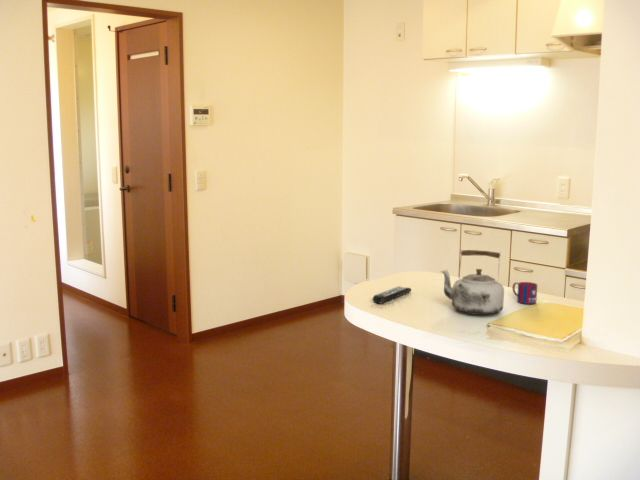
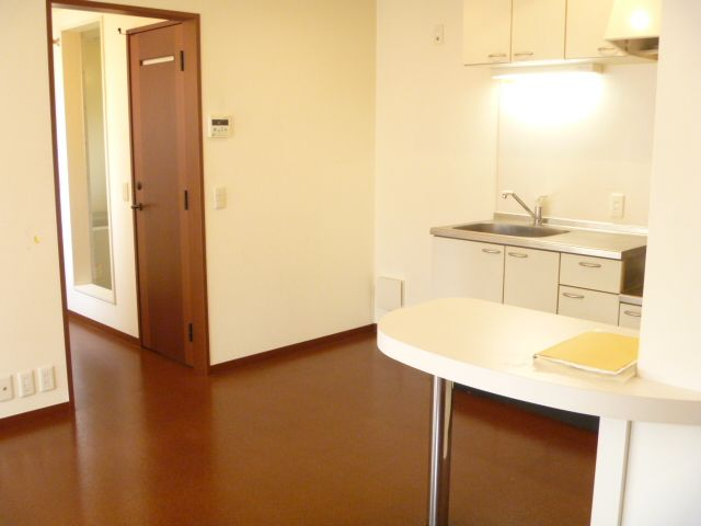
- kettle [440,248,505,316]
- remote control [372,285,412,304]
- mug [511,281,538,305]
